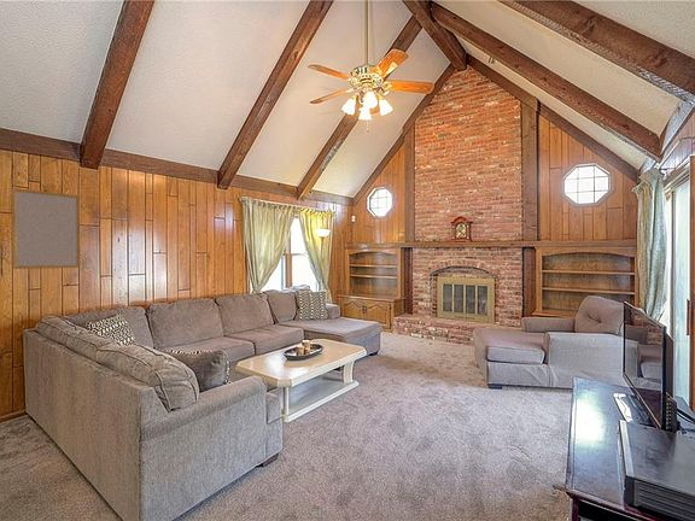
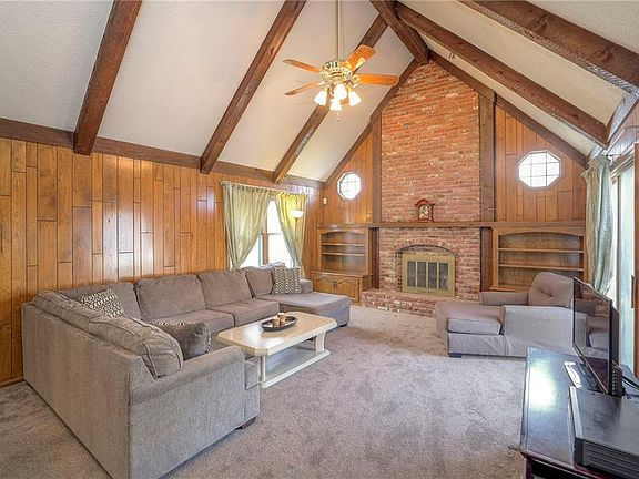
- home mirror [11,187,82,270]
